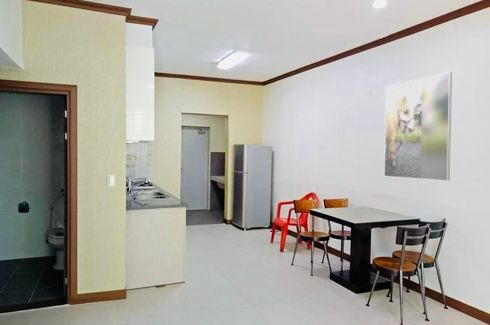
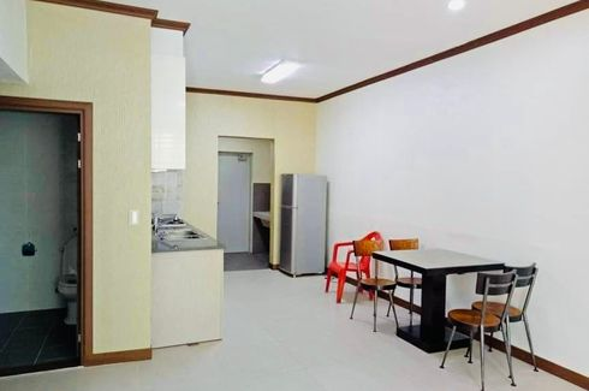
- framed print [383,71,453,182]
